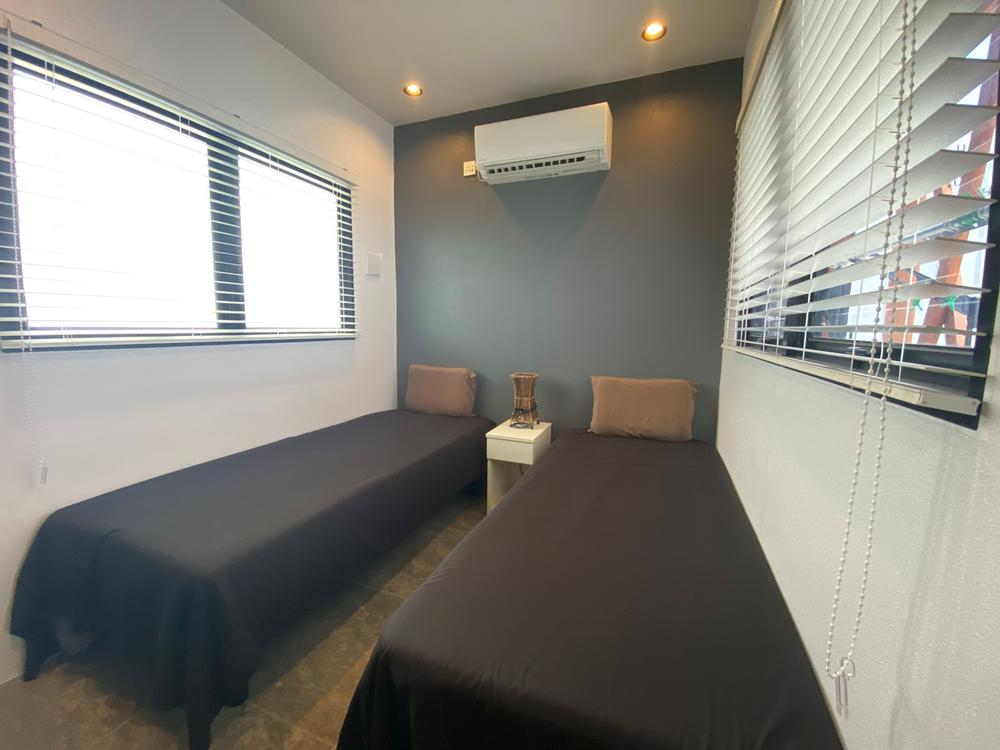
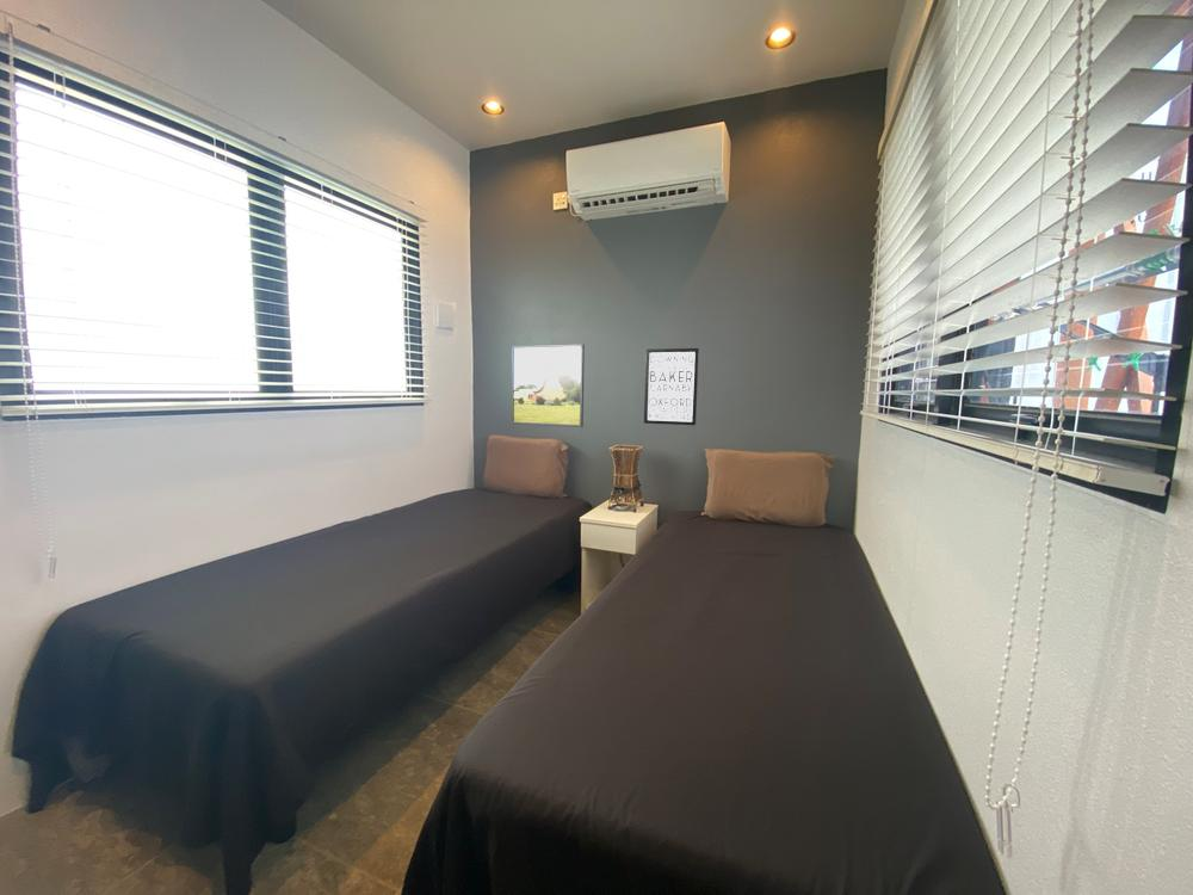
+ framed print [511,342,586,428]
+ wall art [643,347,700,426]
